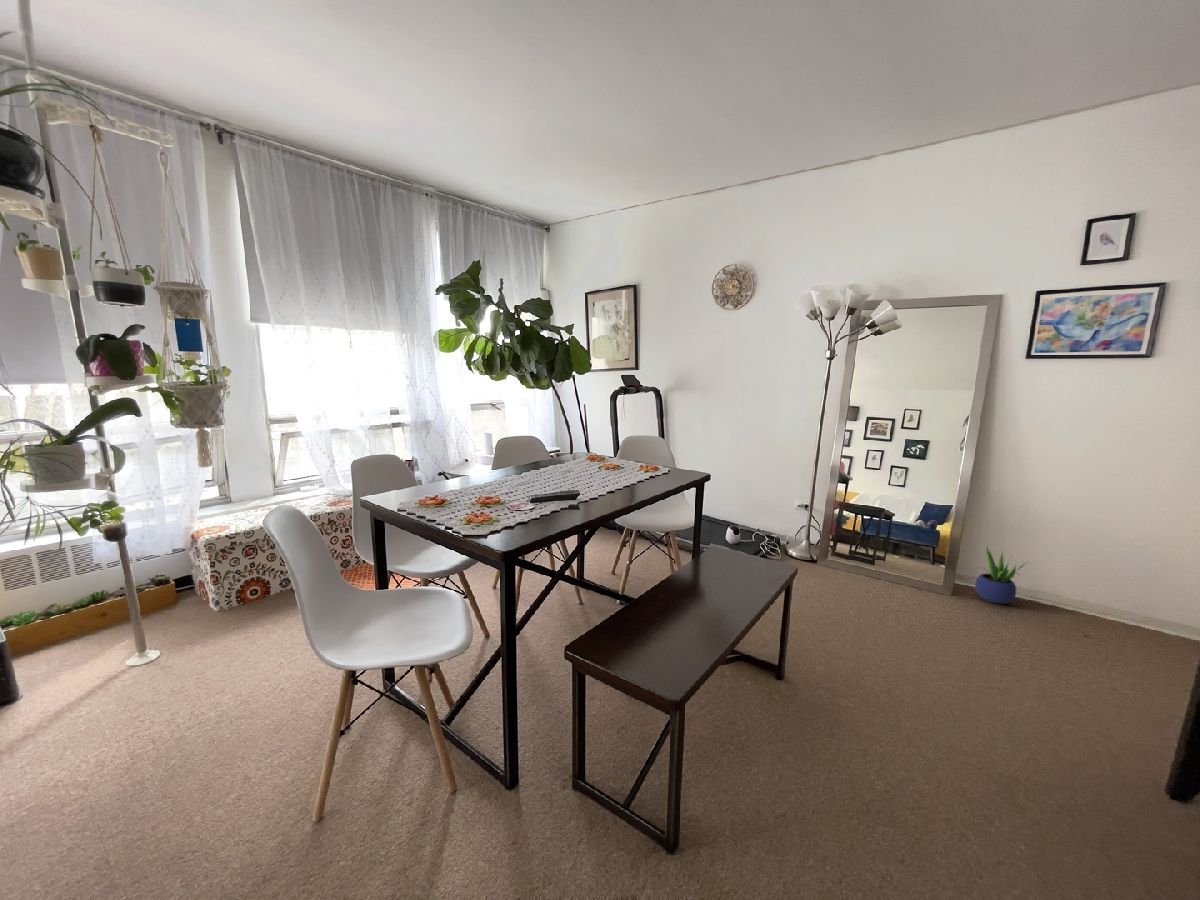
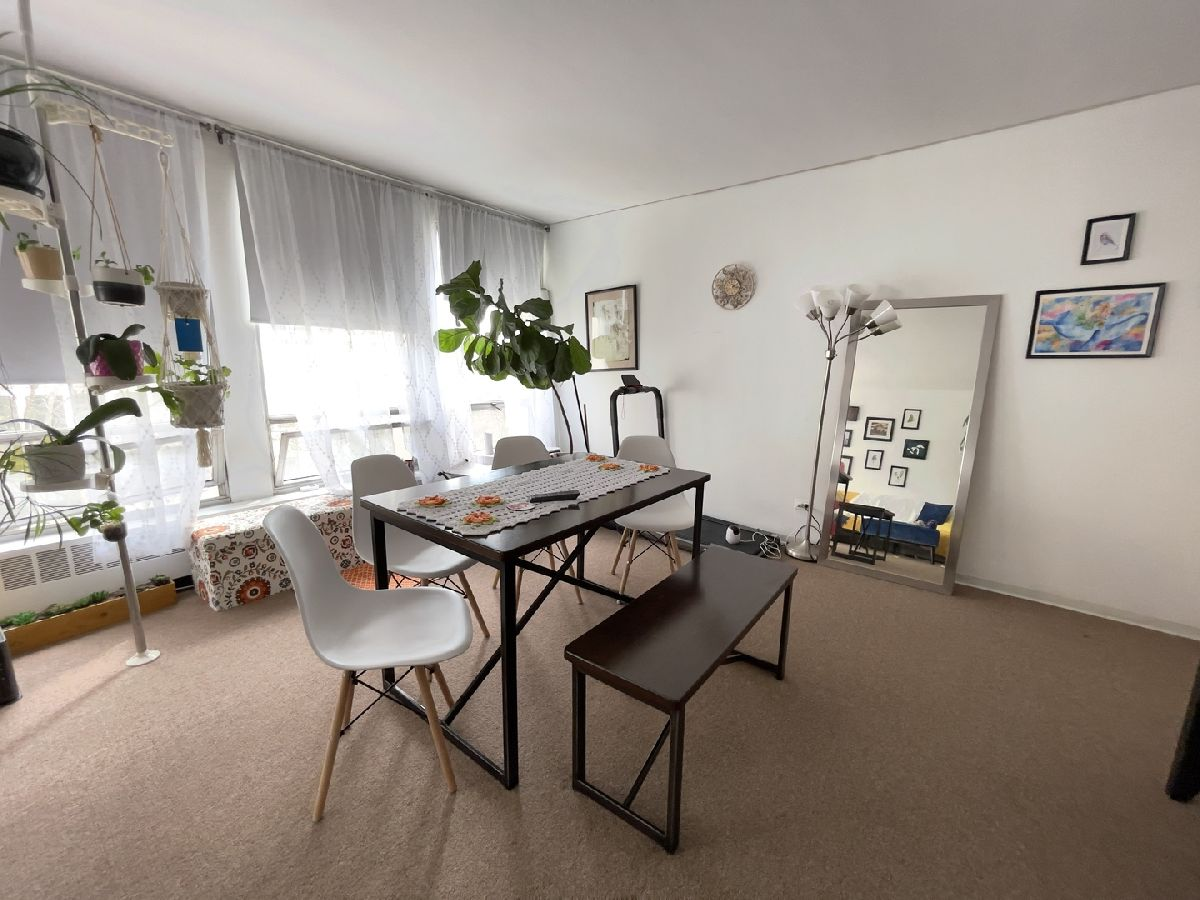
- potted plant [974,544,1028,605]
